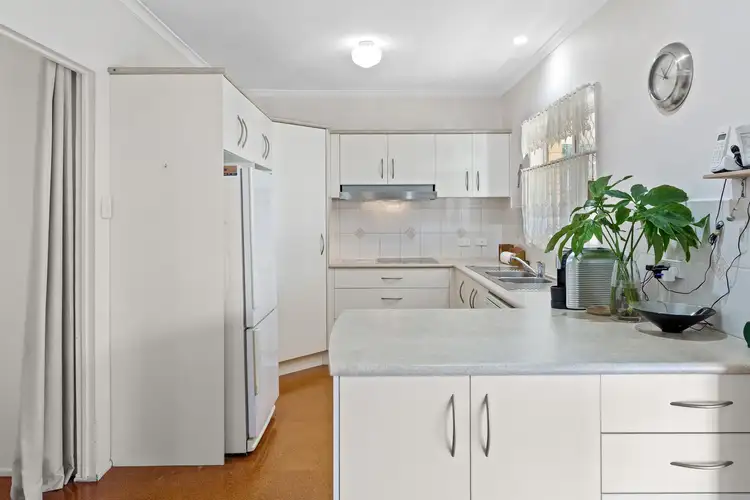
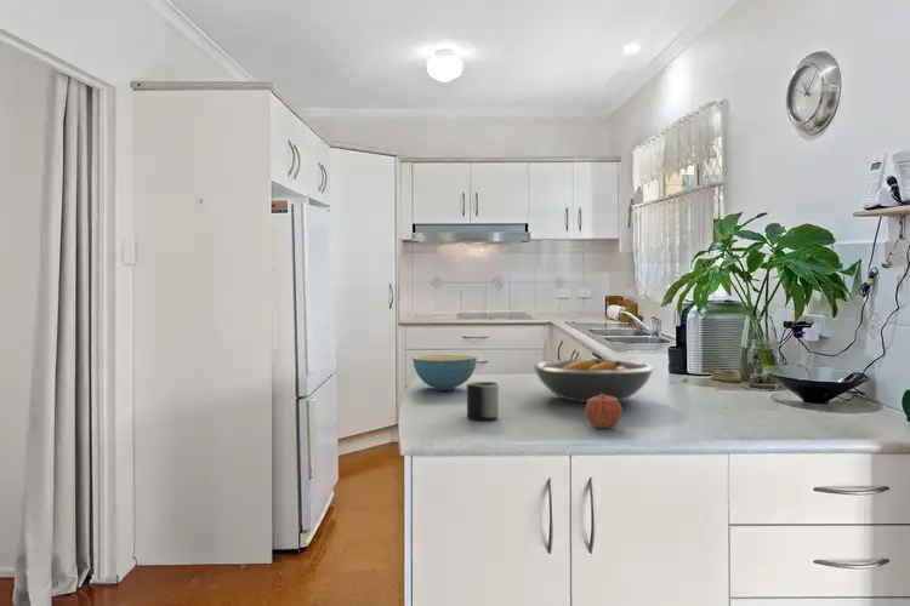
+ apple [584,394,624,429]
+ cereal bowl [411,354,478,391]
+ mug [466,381,500,421]
+ fruit bowl [533,358,655,404]
